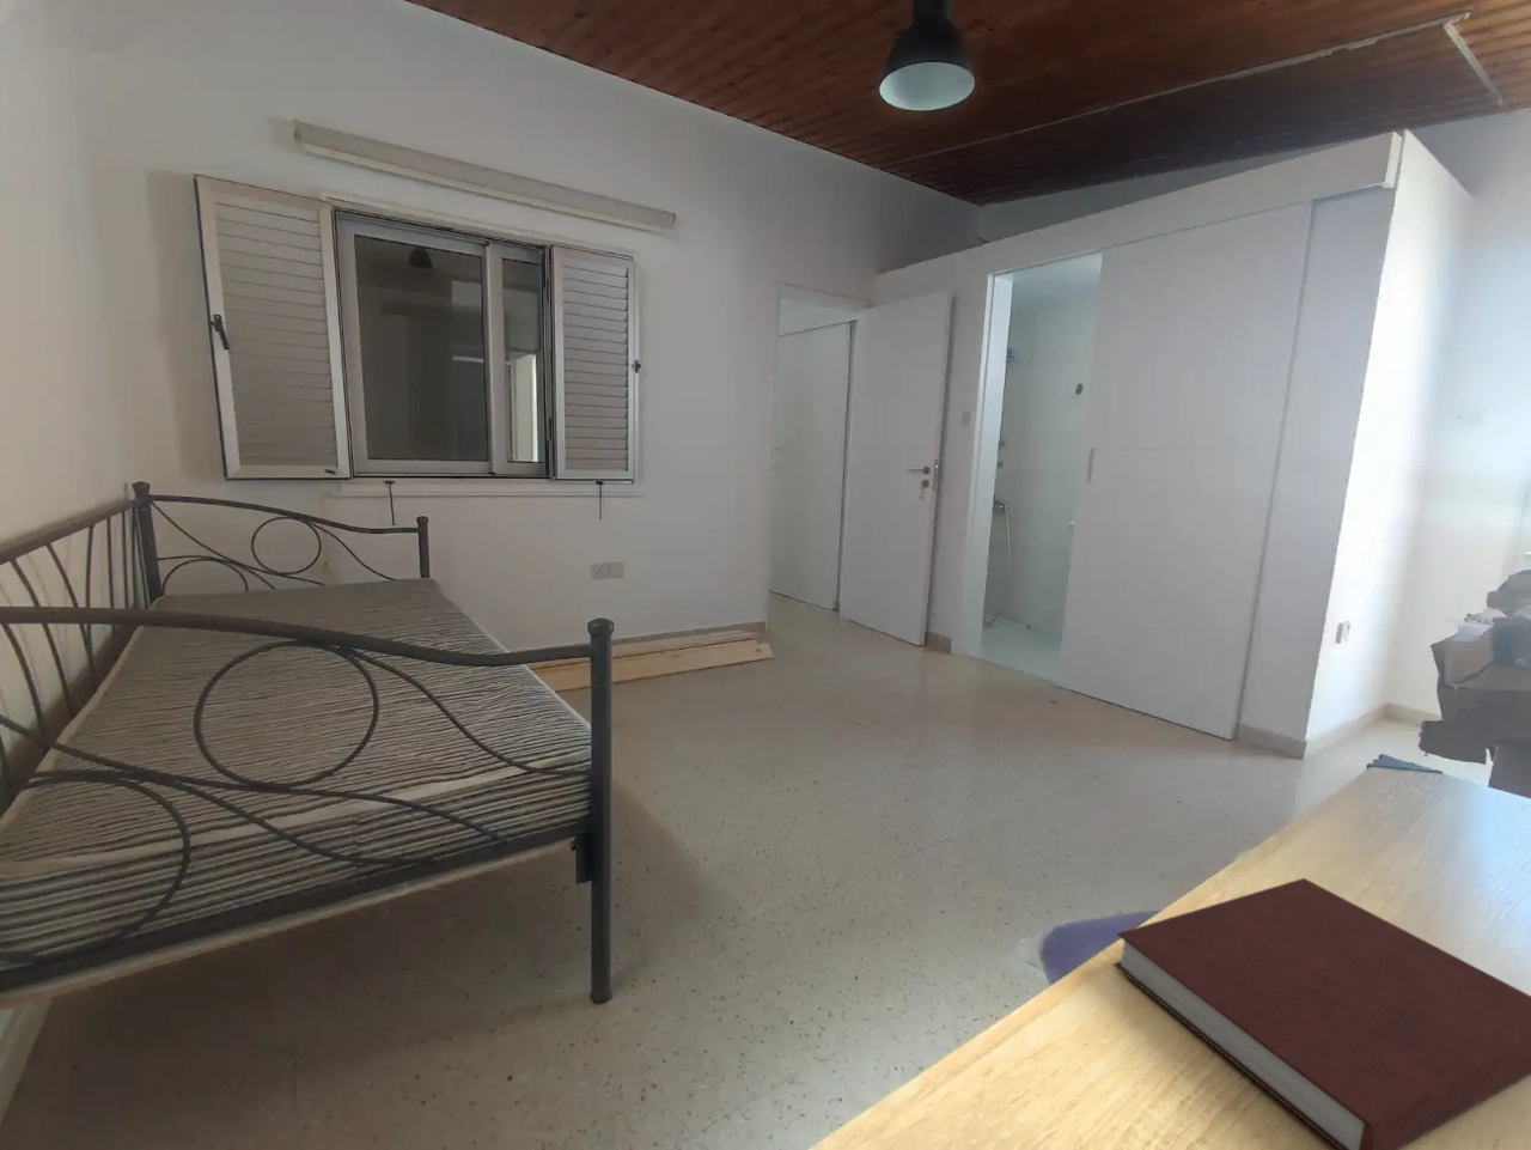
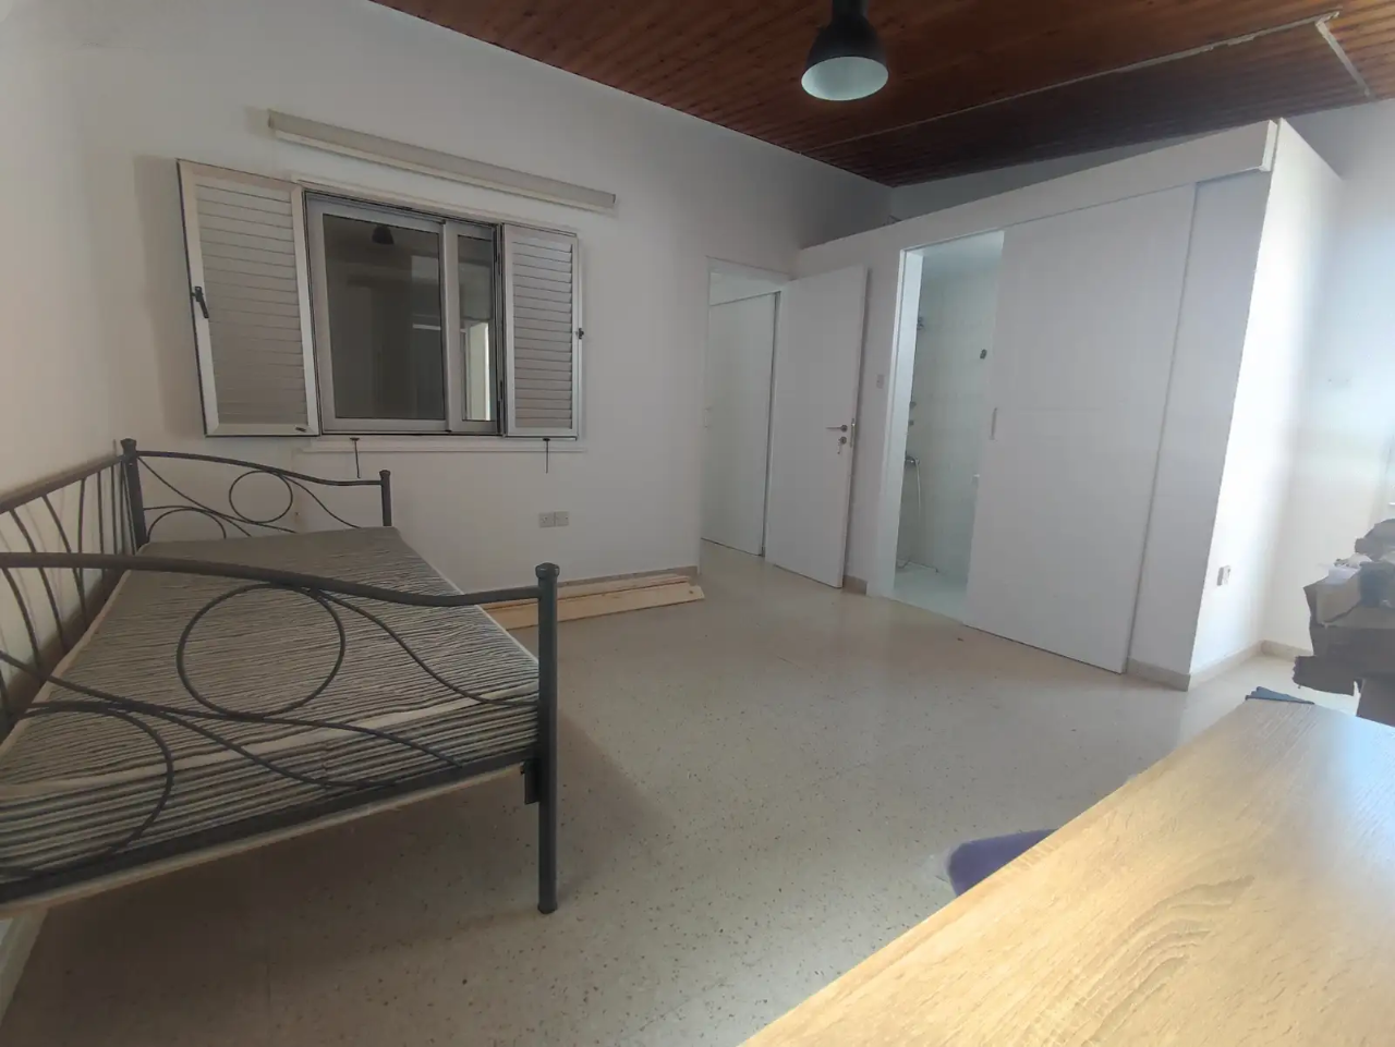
- notebook [1112,877,1531,1150]
